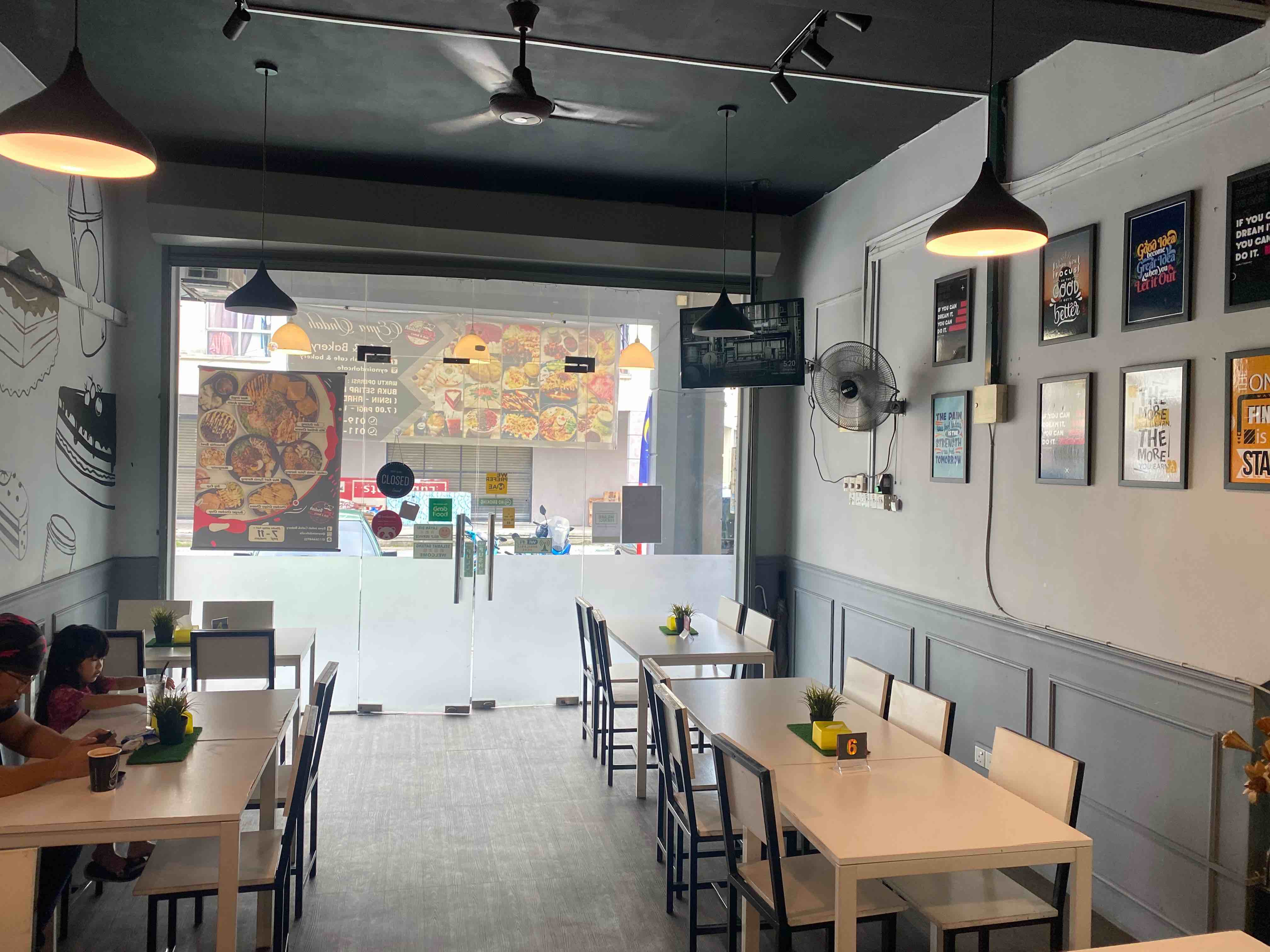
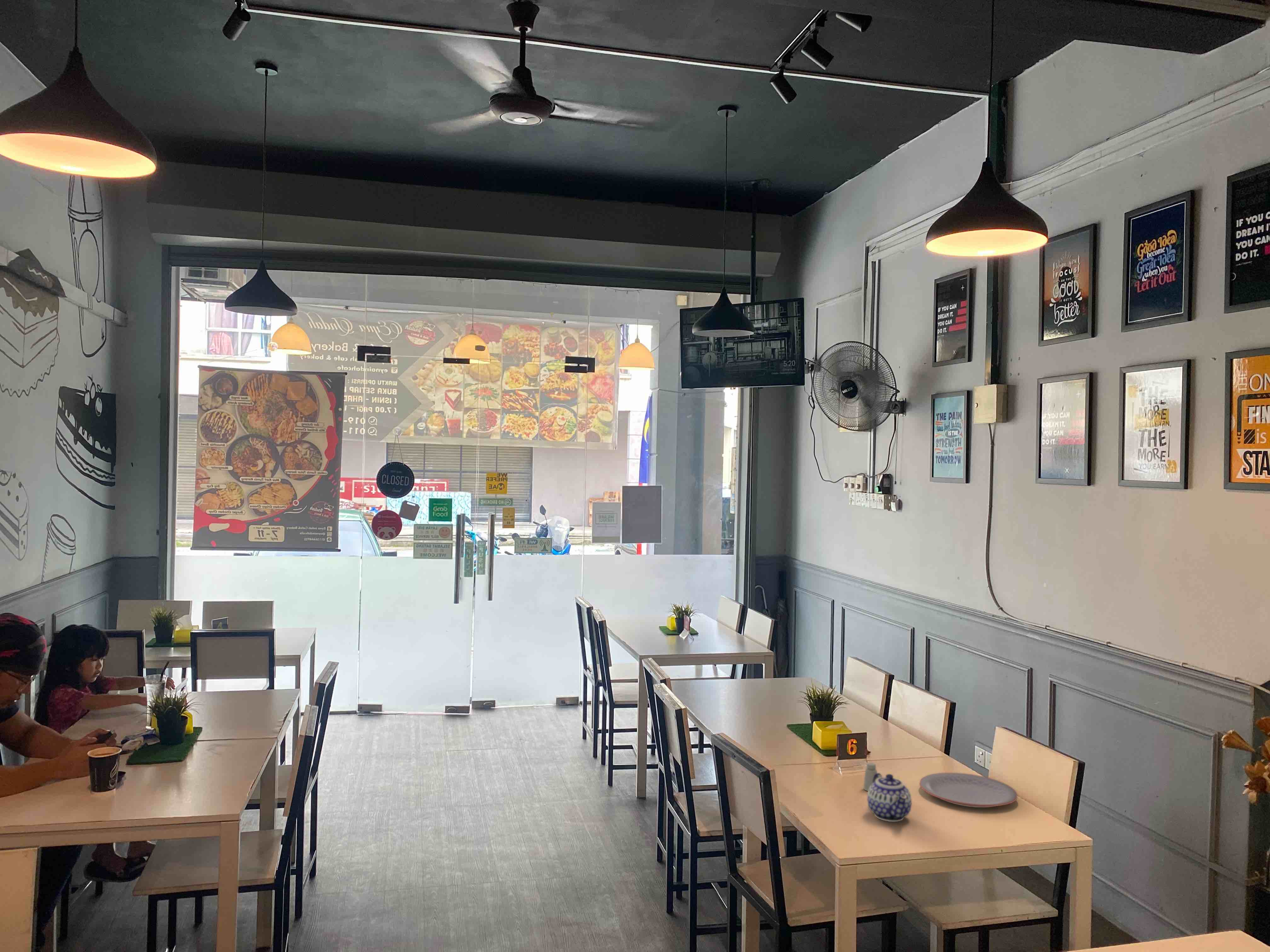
+ teapot [867,773,912,822]
+ saltshaker [863,762,878,791]
+ plate [919,772,1018,808]
